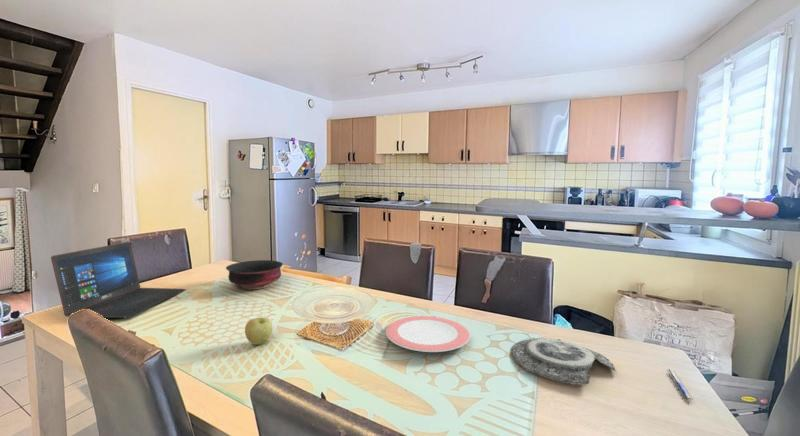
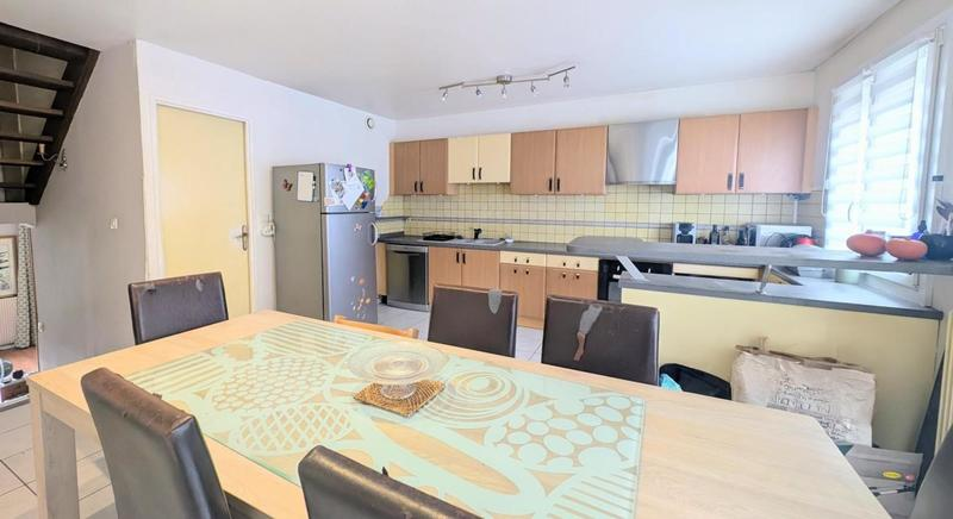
- laptop [50,241,188,319]
- plate [385,315,471,353]
- apple [244,317,273,346]
- pen [665,368,694,401]
- plate [510,337,617,385]
- bowl [225,259,284,290]
